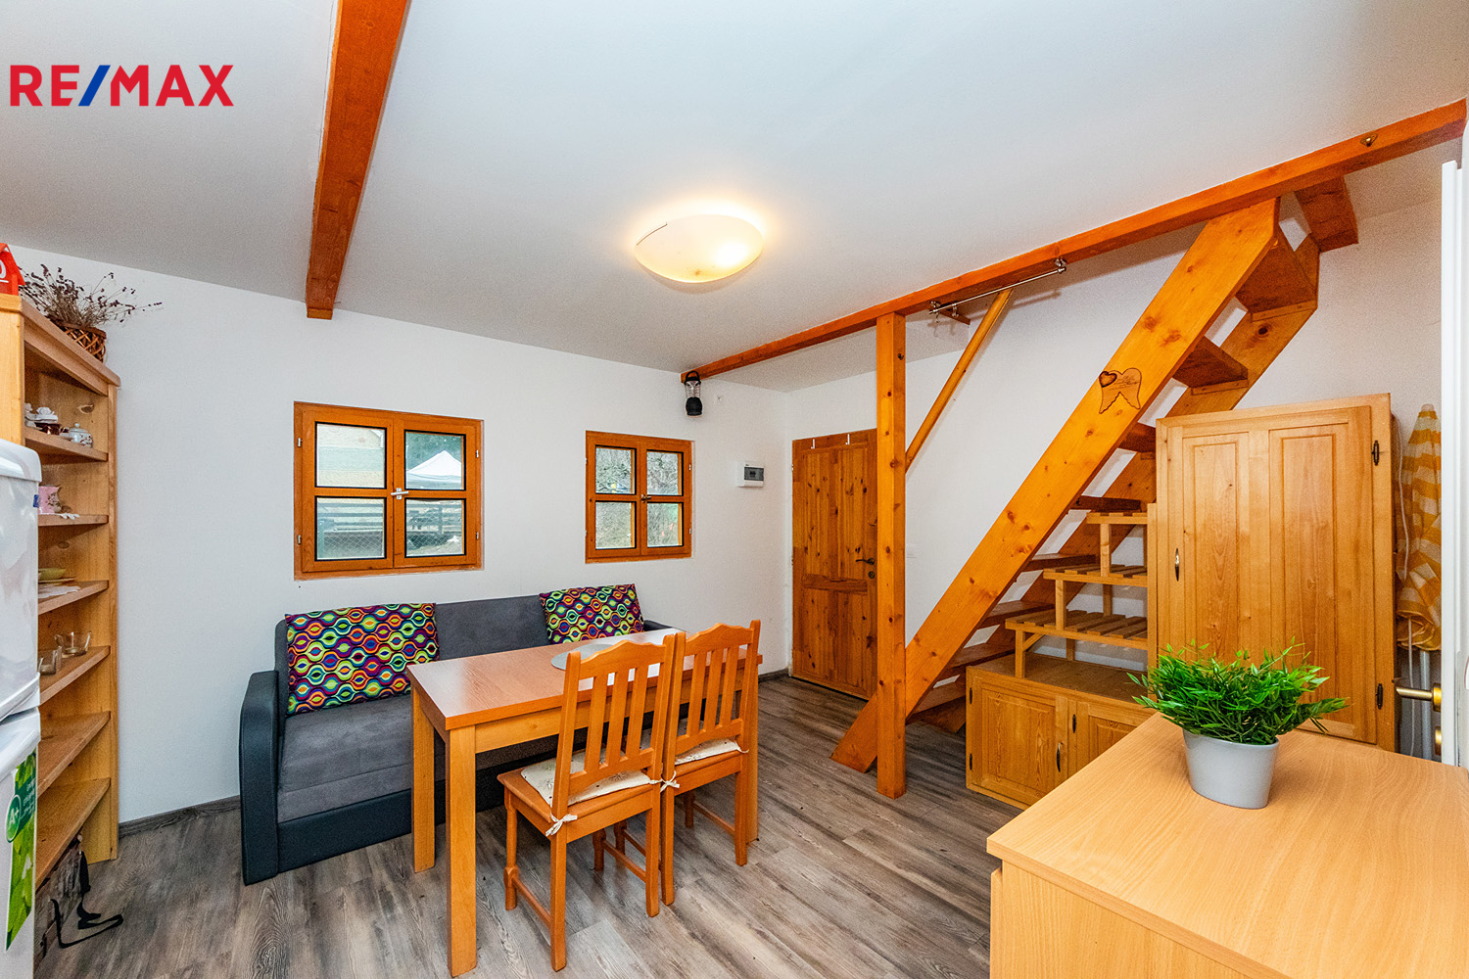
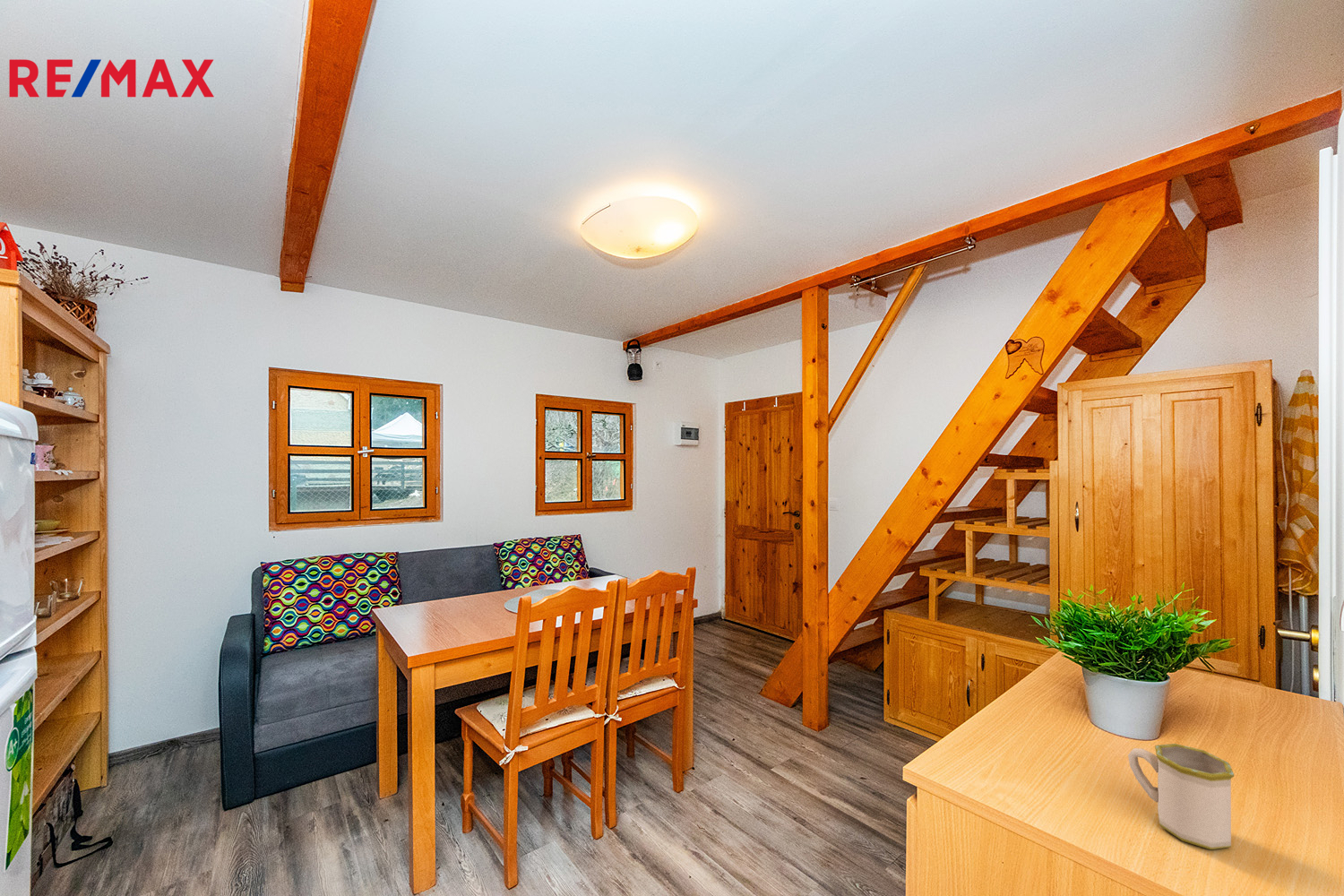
+ mug [1127,743,1235,850]
